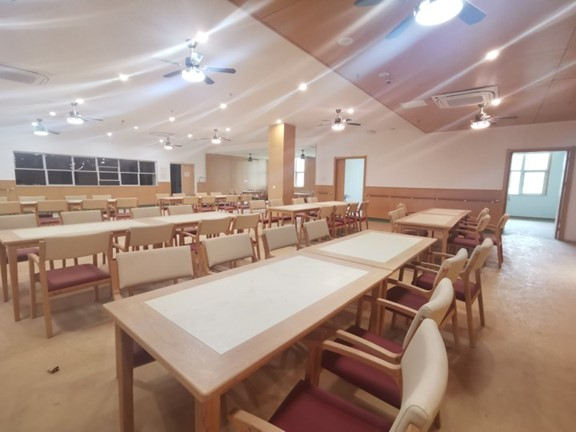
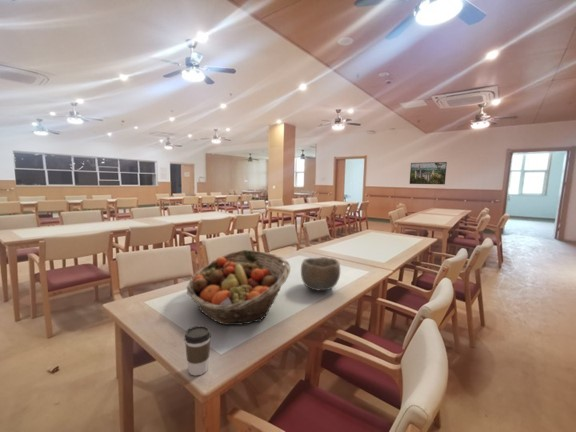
+ bowl [300,256,341,292]
+ fruit basket [186,249,291,326]
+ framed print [409,161,448,185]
+ coffee cup [184,324,212,377]
